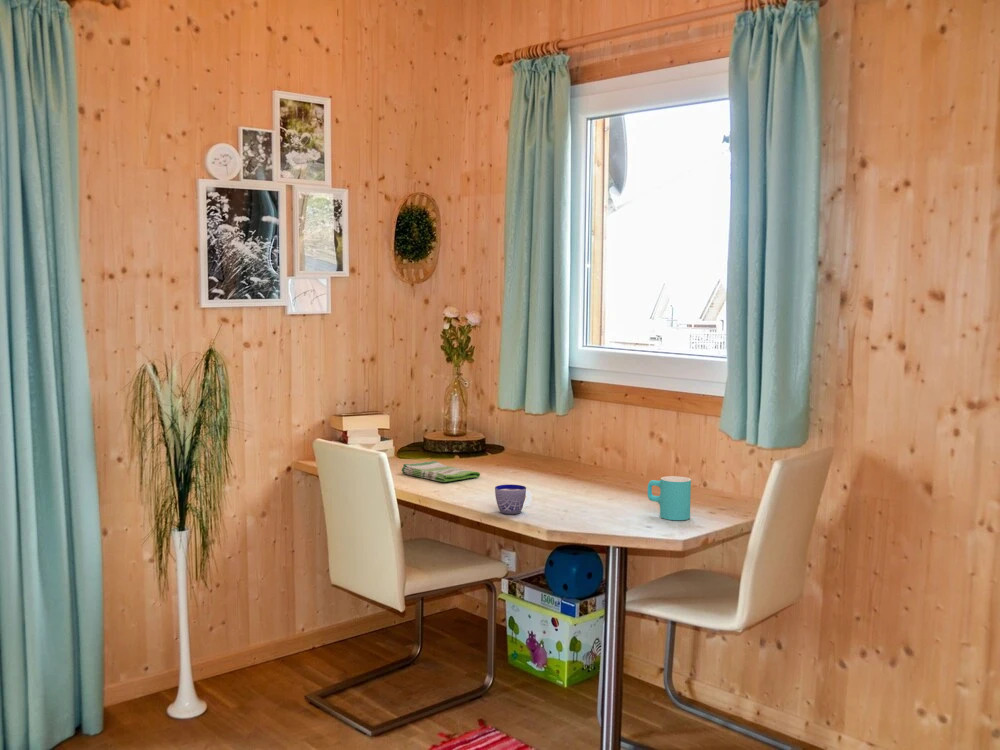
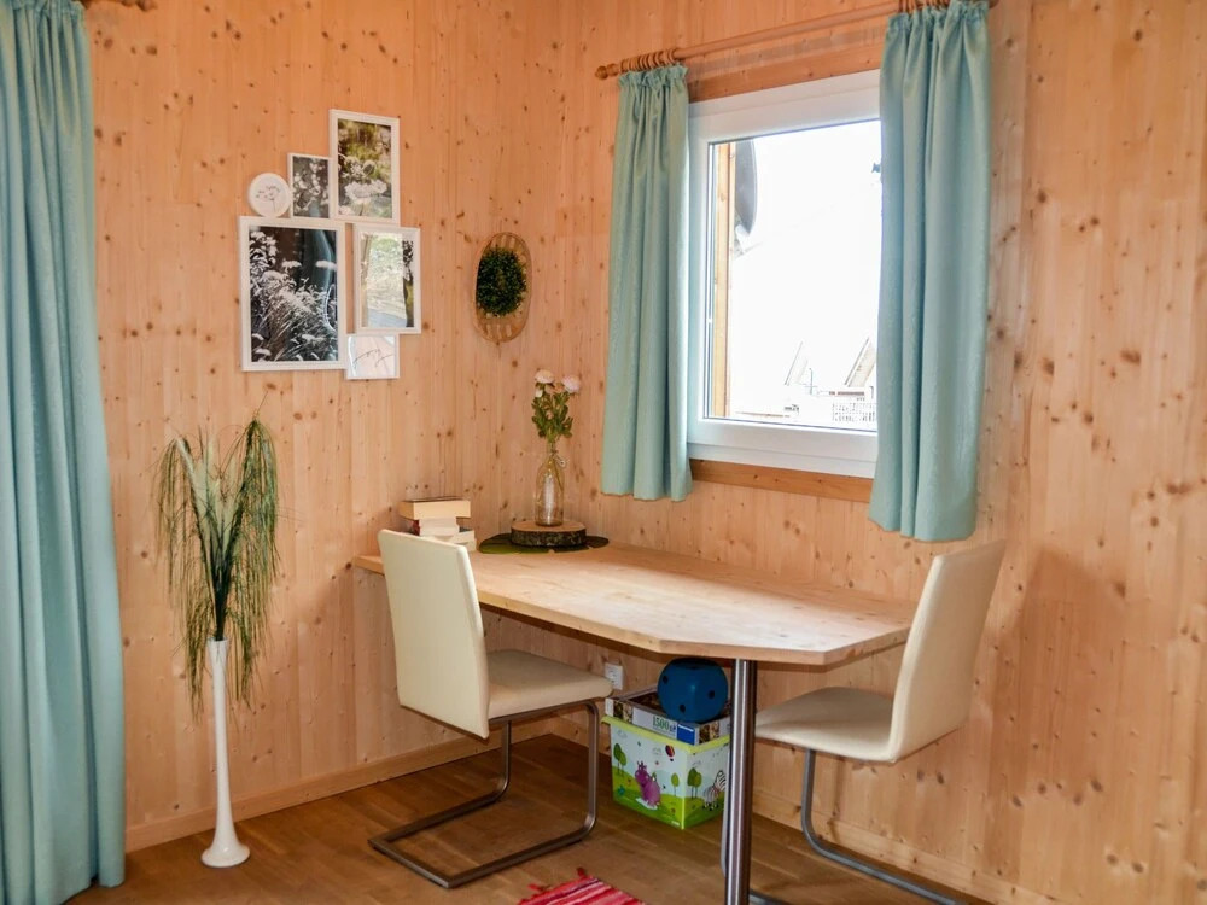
- cup [647,475,692,521]
- cup [494,484,533,515]
- dish towel [400,460,481,483]
